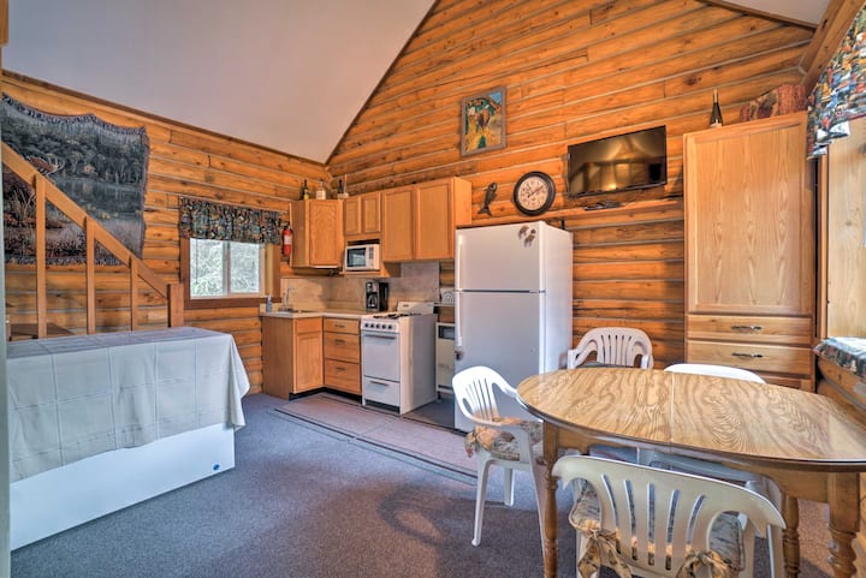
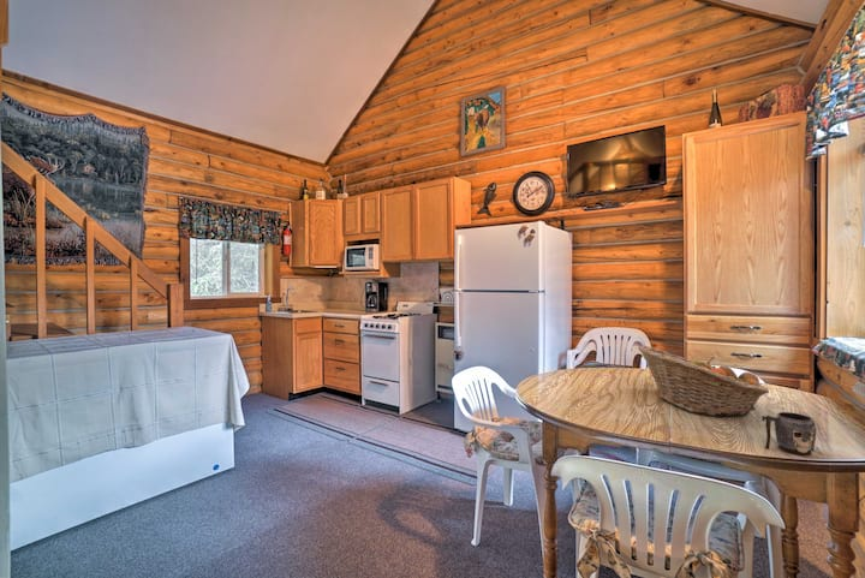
+ mug [760,411,817,457]
+ fruit basket [637,345,770,417]
